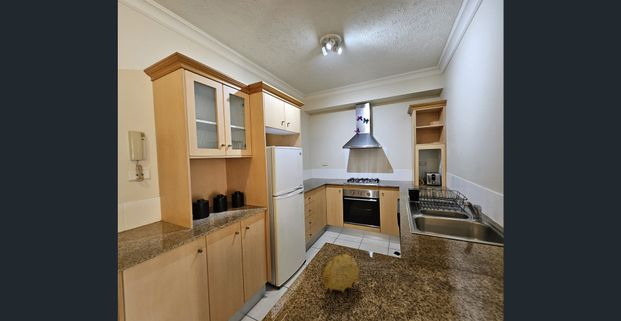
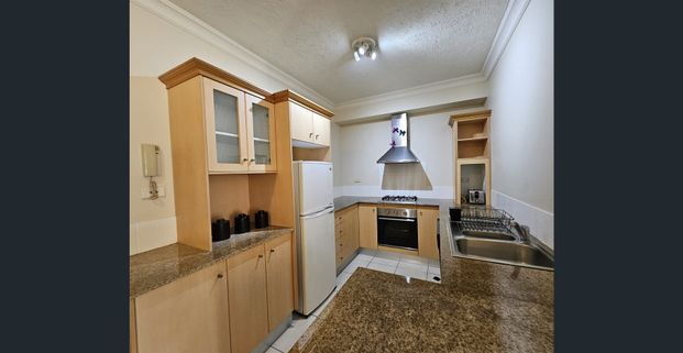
- fruit [320,252,361,295]
